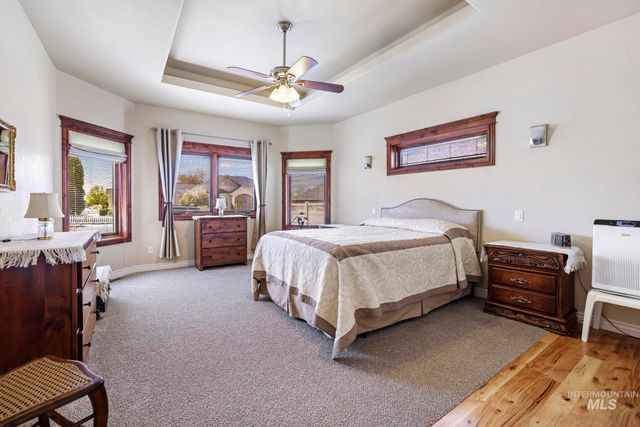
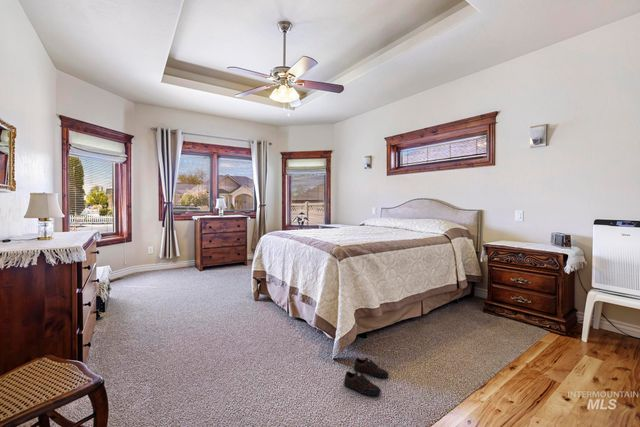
+ shoe [343,357,389,396]
